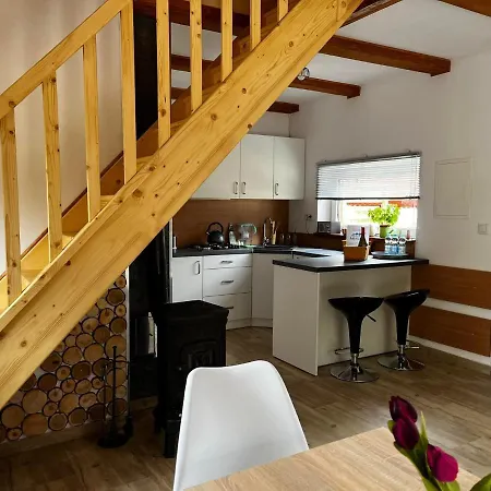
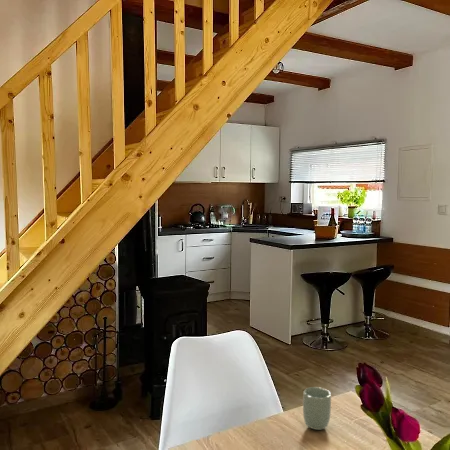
+ cup [302,386,332,431]
